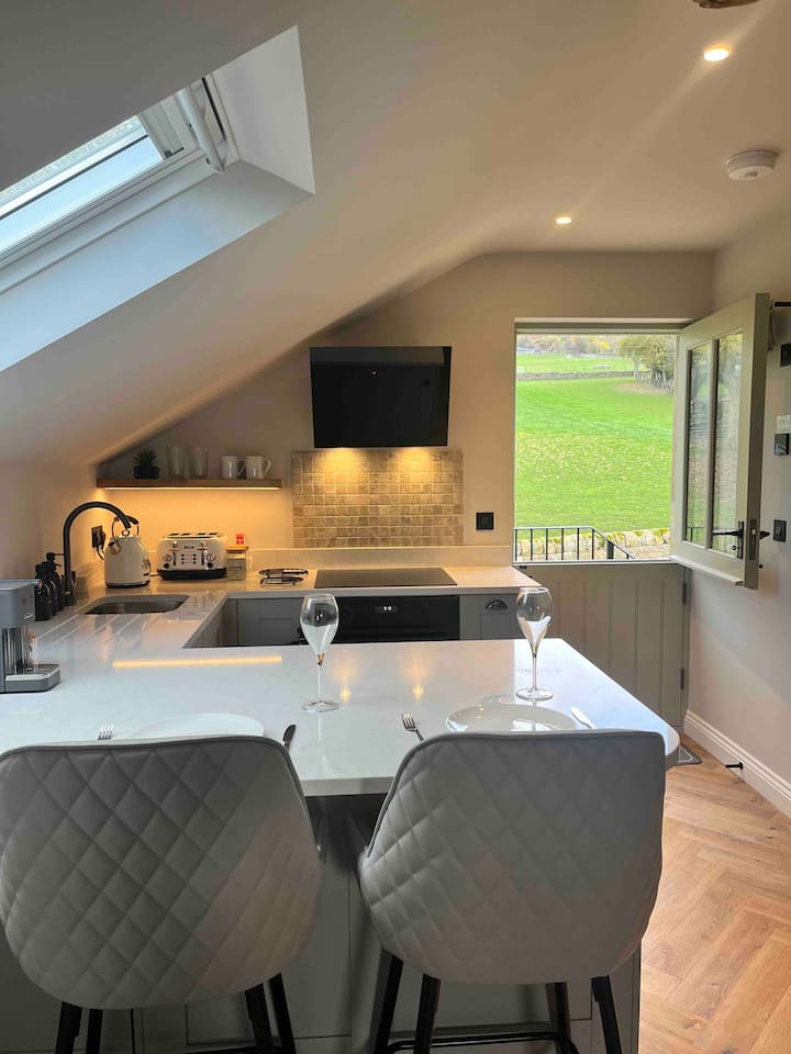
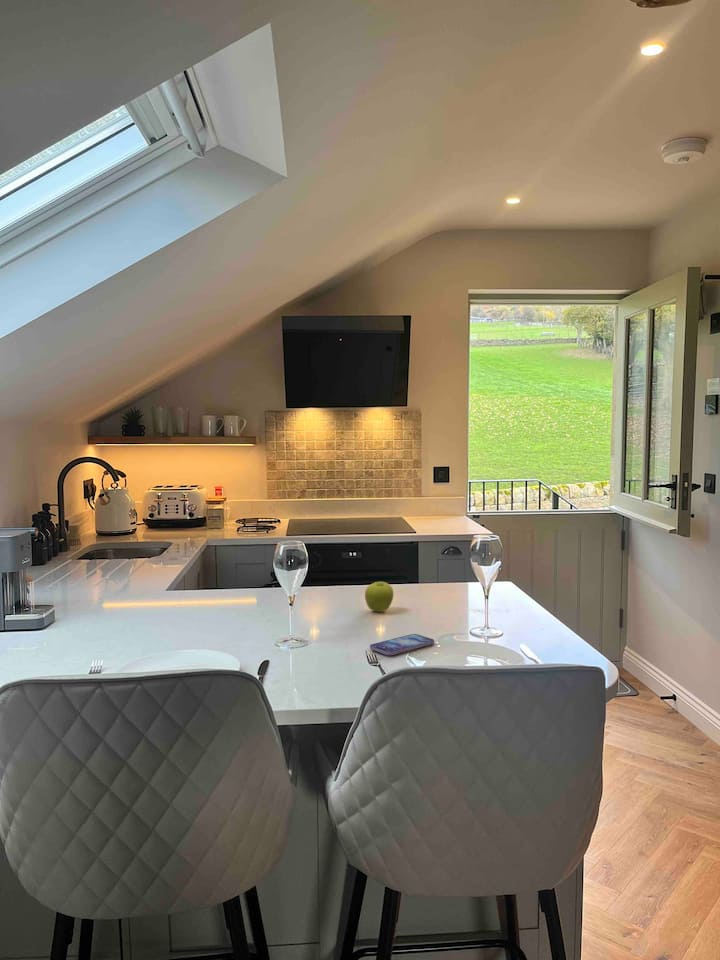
+ fruit [364,581,394,613]
+ smartphone [369,633,435,656]
